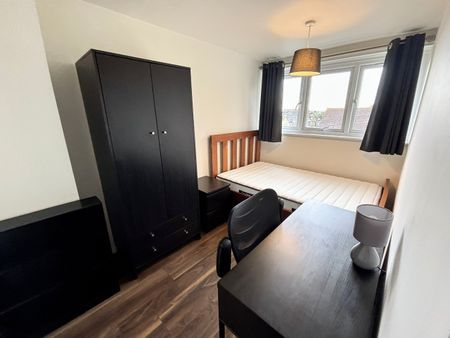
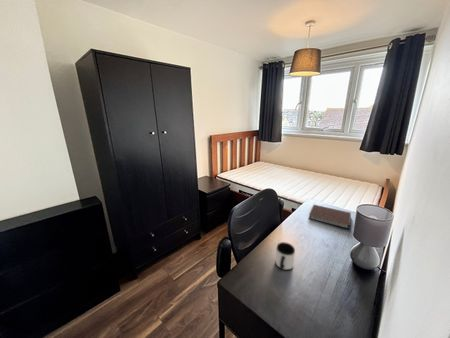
+ mug [275,241,296,271]
+ notebook [307,204,352,230]
